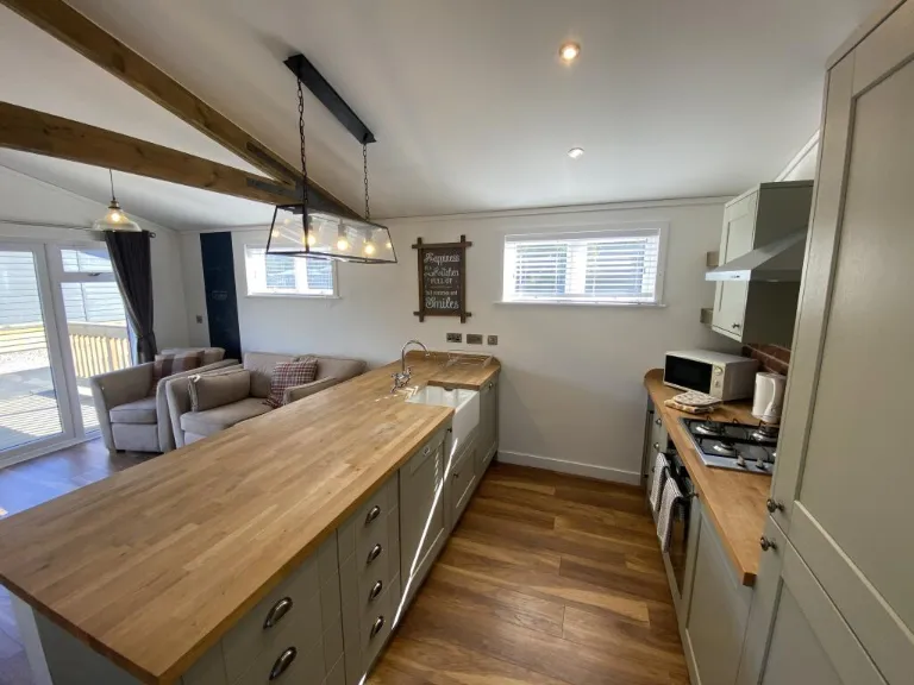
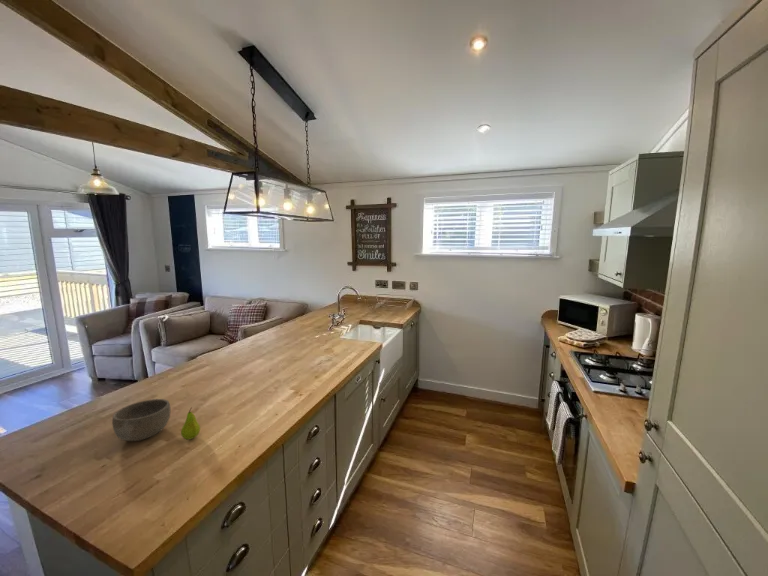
+ fruit [180,406,201,441]
+ bowl [111,398,171,442]
